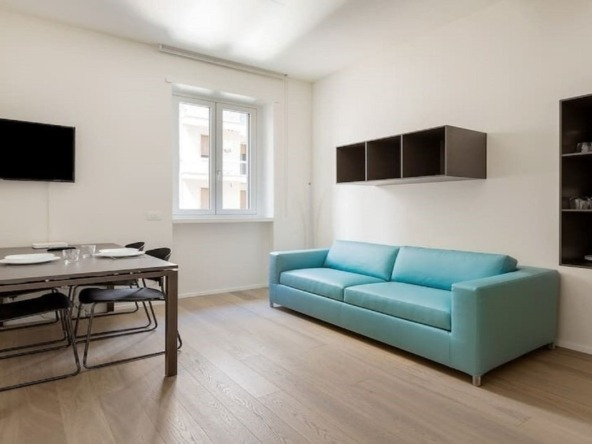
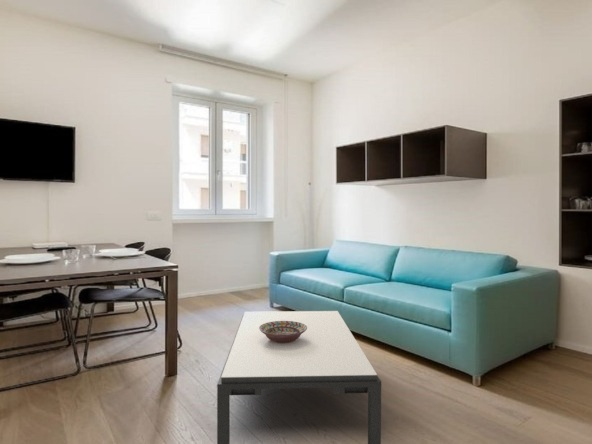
+ decorative bowl [259,321,307,343]
+ coffee table [216,310,382,444]
